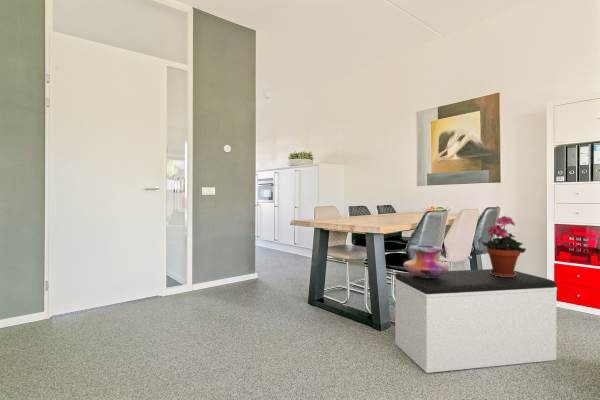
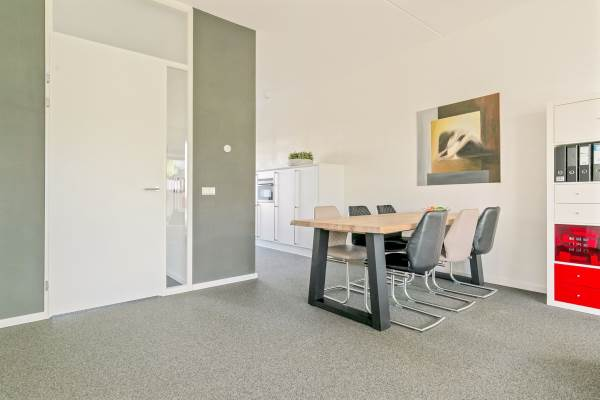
- bench [394,268,558,374]
- decorative vase [402,244,450,278]
- potted plant [481,215,527,277]
